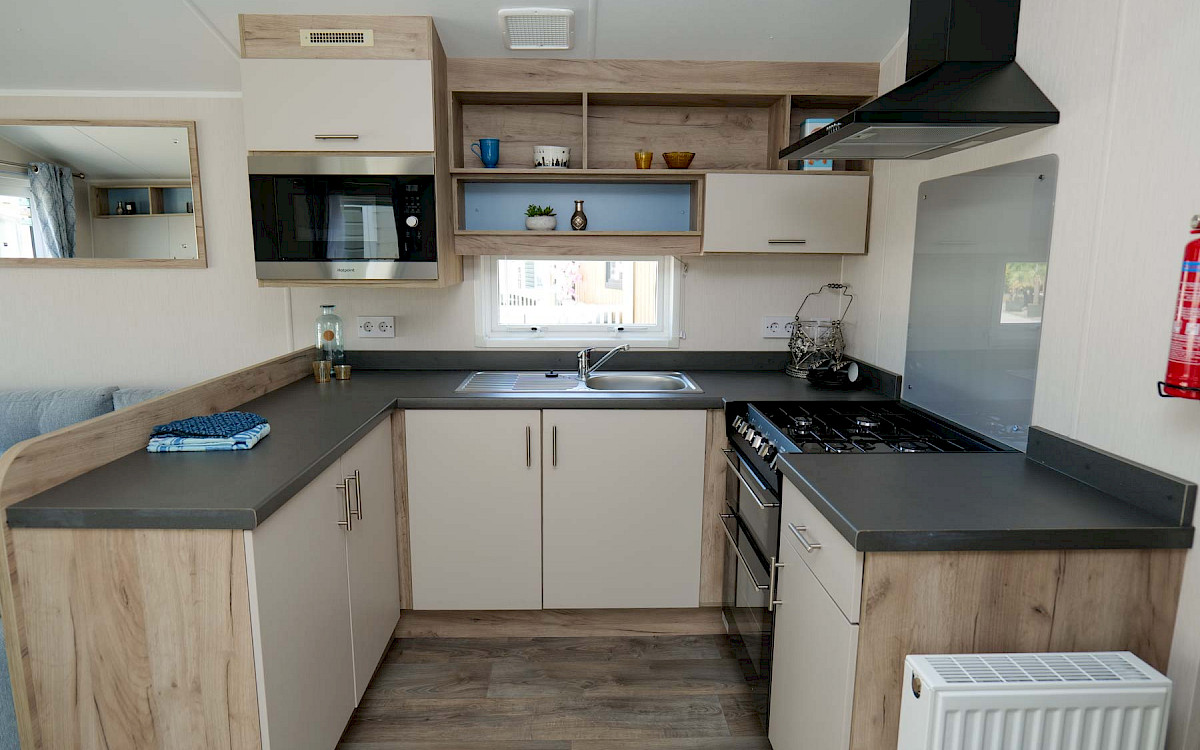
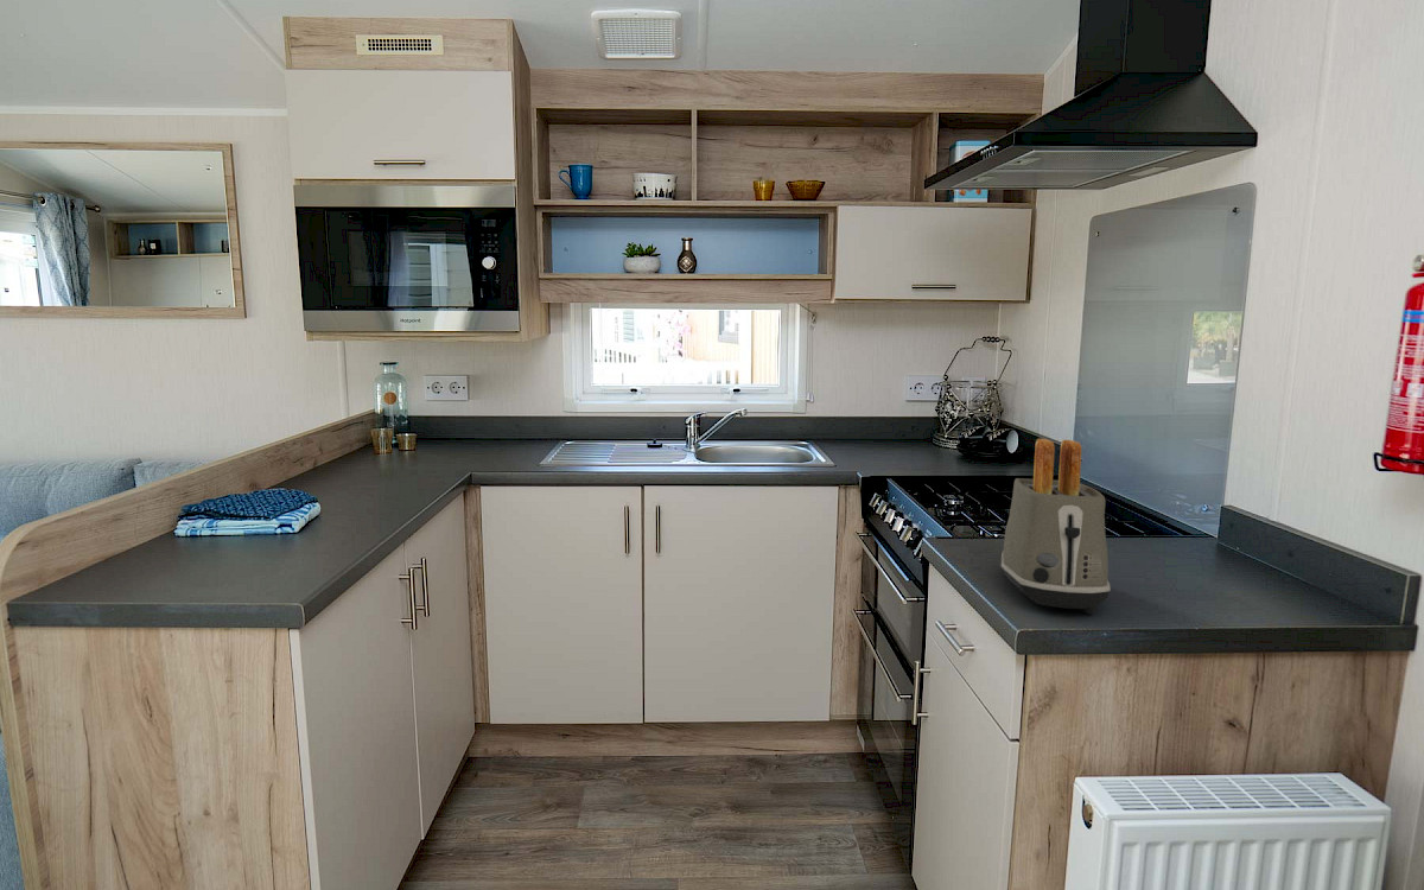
+ toaster [1000,438,1111,615]
